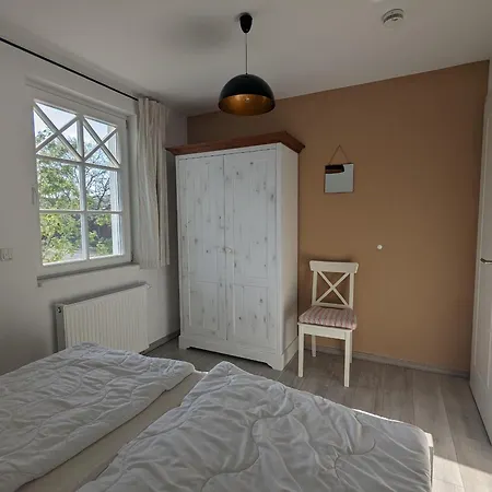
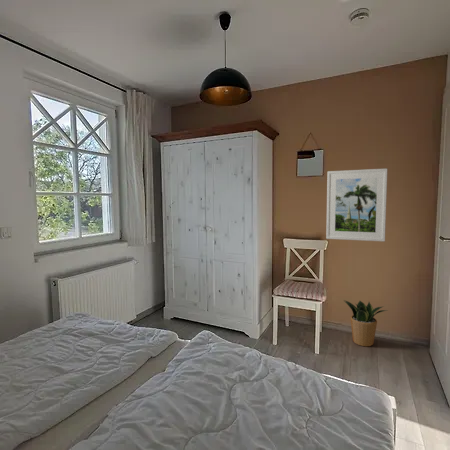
+ potted plant [343,299,389,347]
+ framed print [325,168,388,242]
